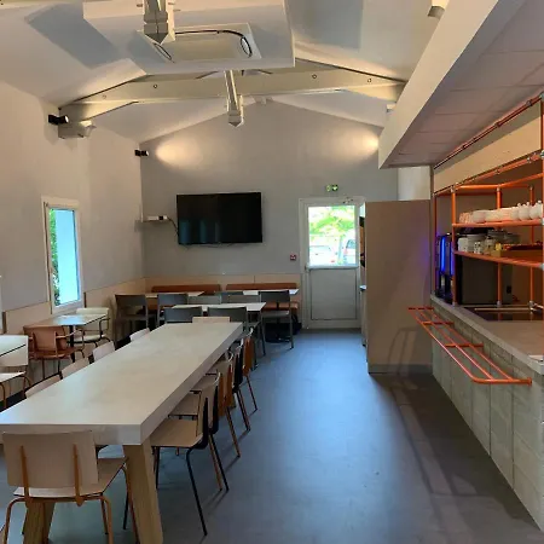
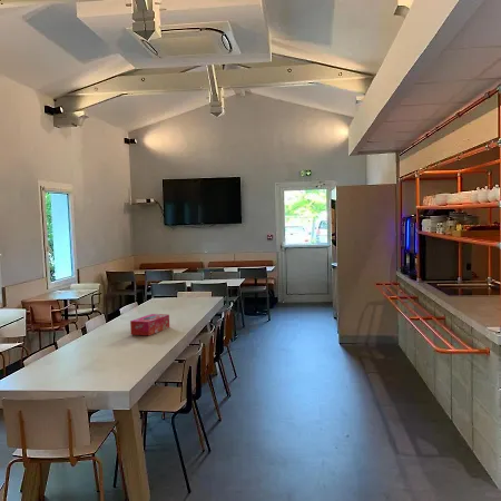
+ tissue box [129,313,170,336]
